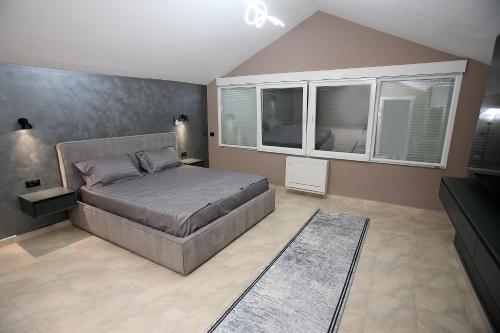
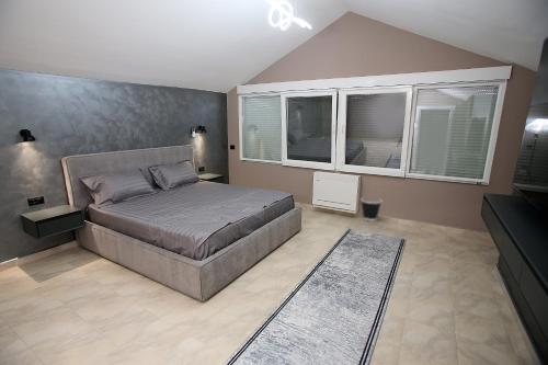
+ wastebasket [359,196,383,221]
